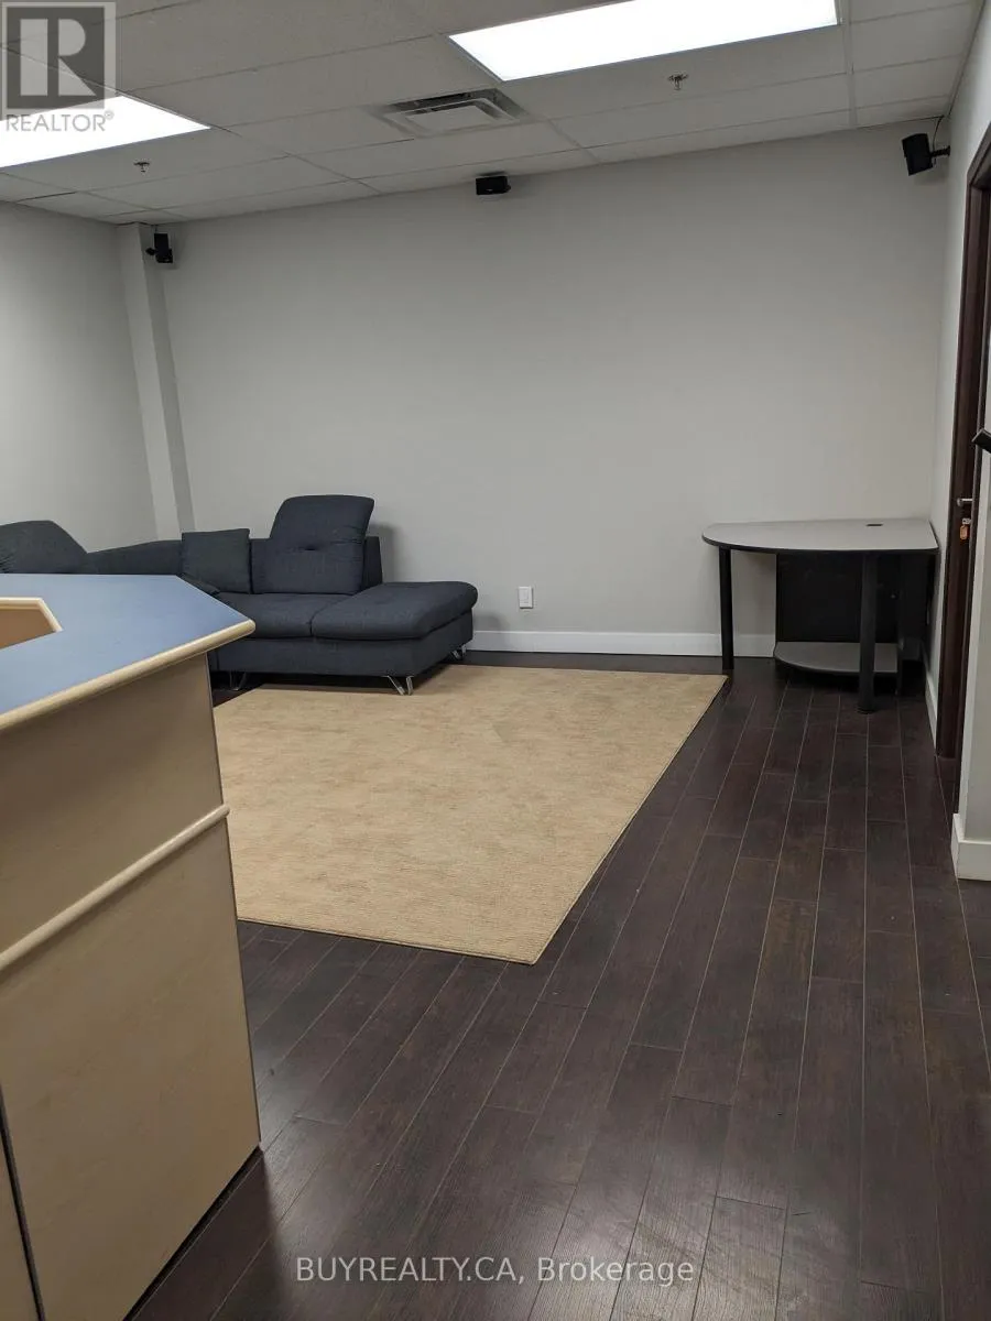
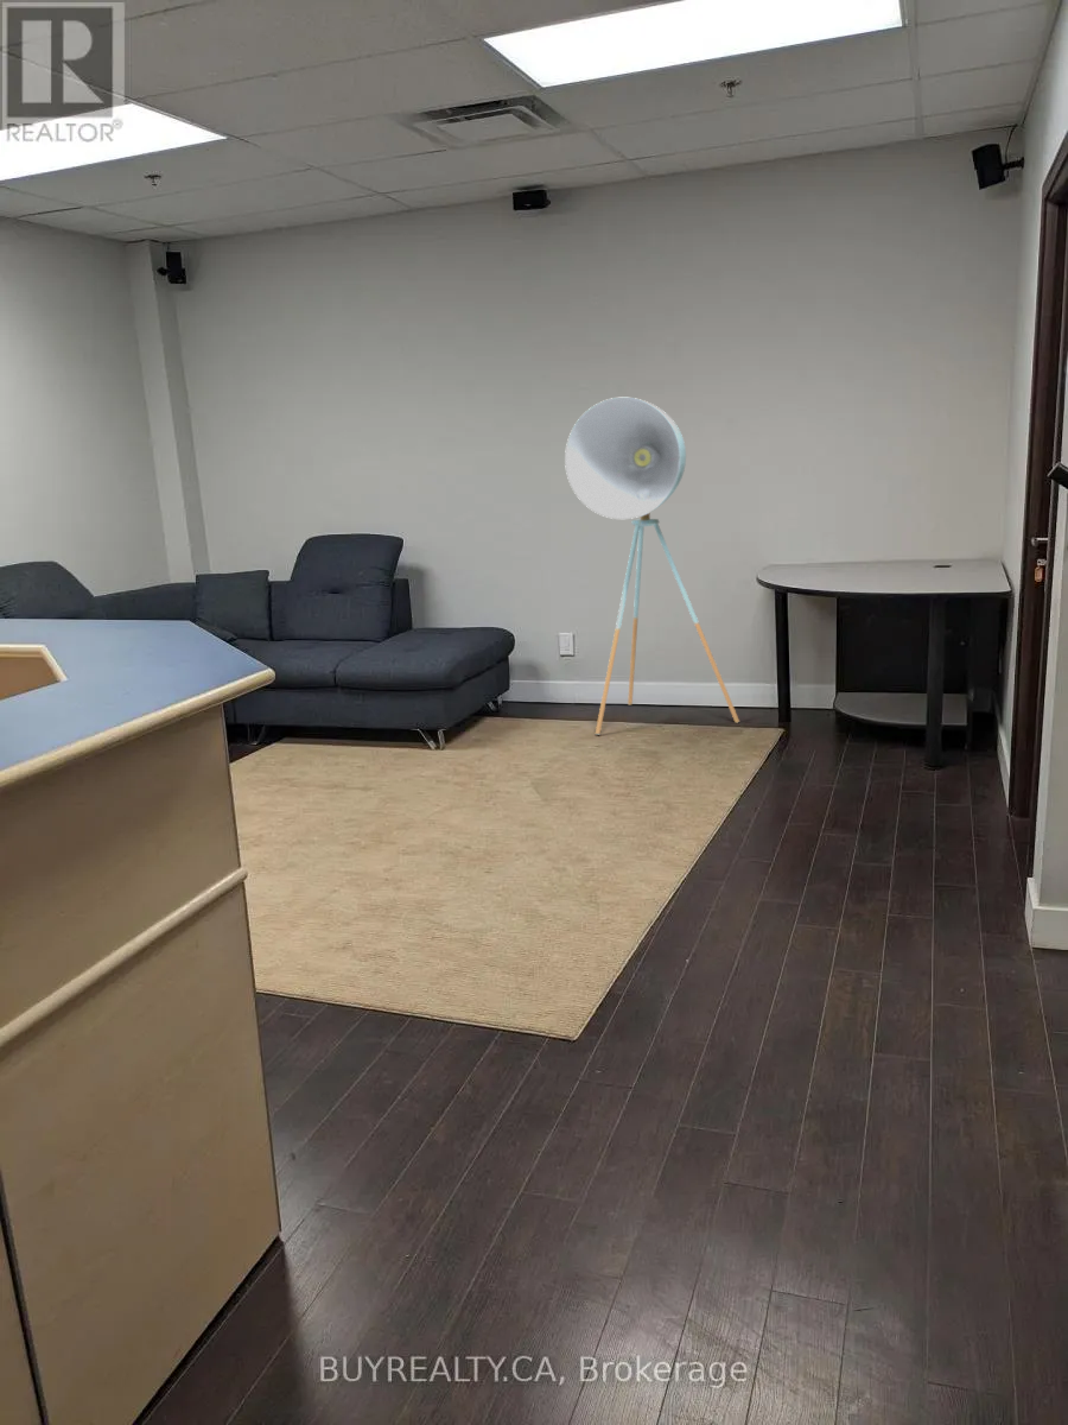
+ floor lamp [564,397,740,735]
